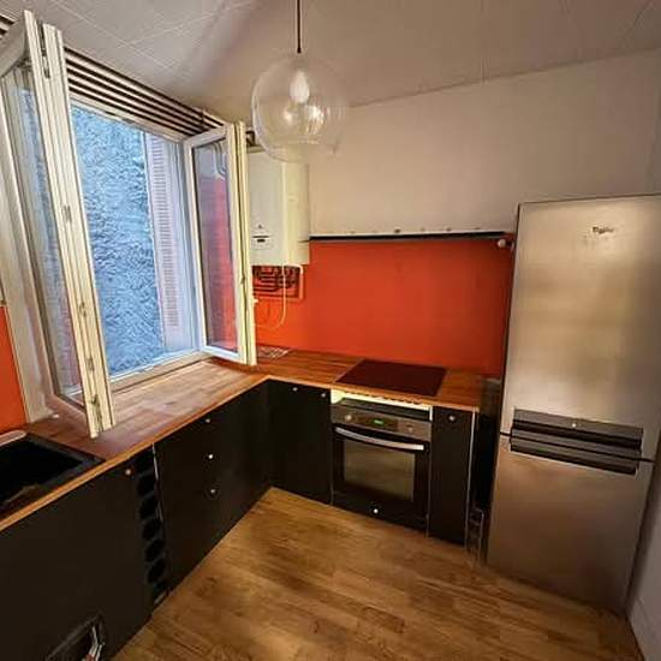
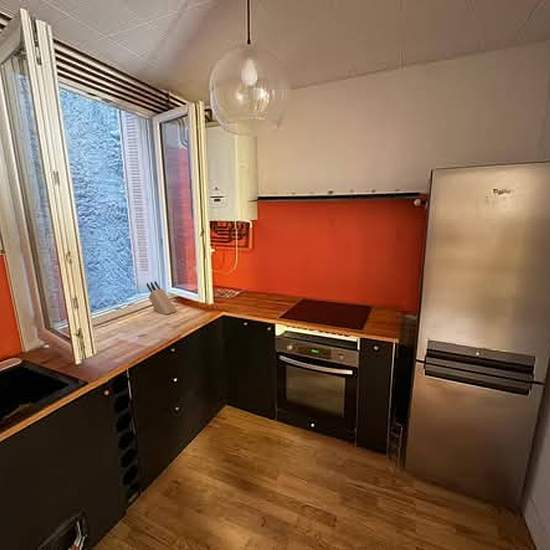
+ knife block [146,280,177,316]
